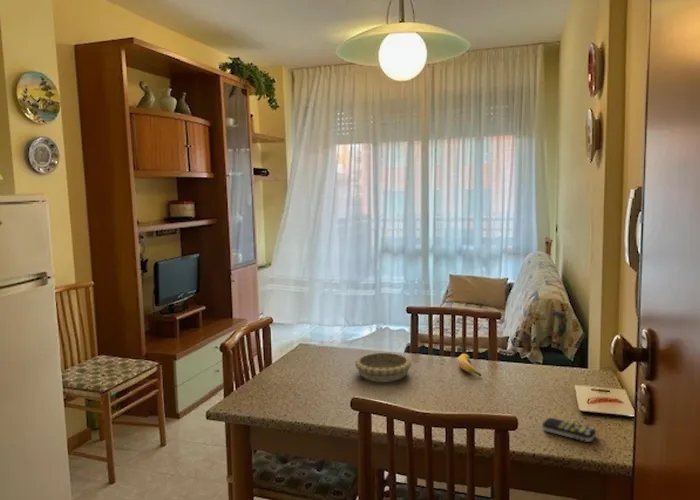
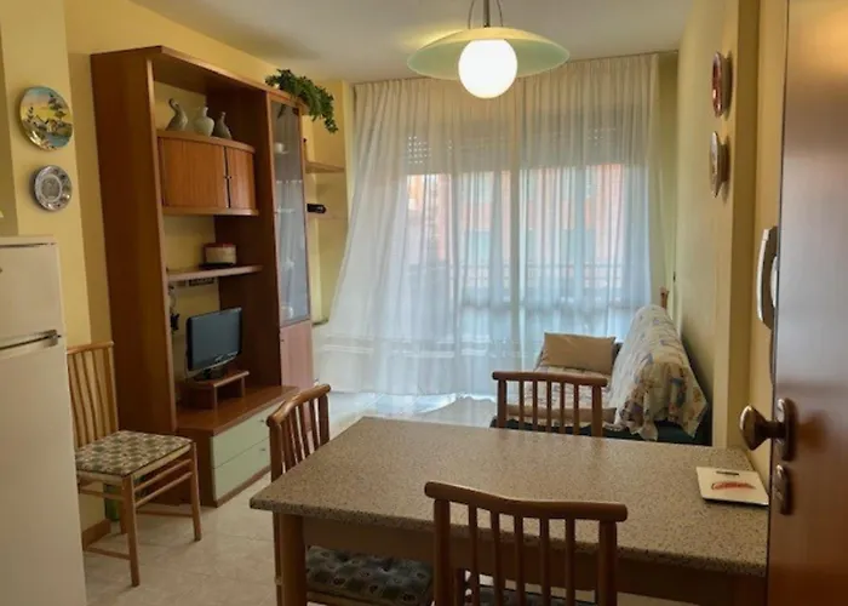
- banana [456,353,483,377]
- decorative bowl [354,352,412,383]
- remote control [541,417,597,443]
